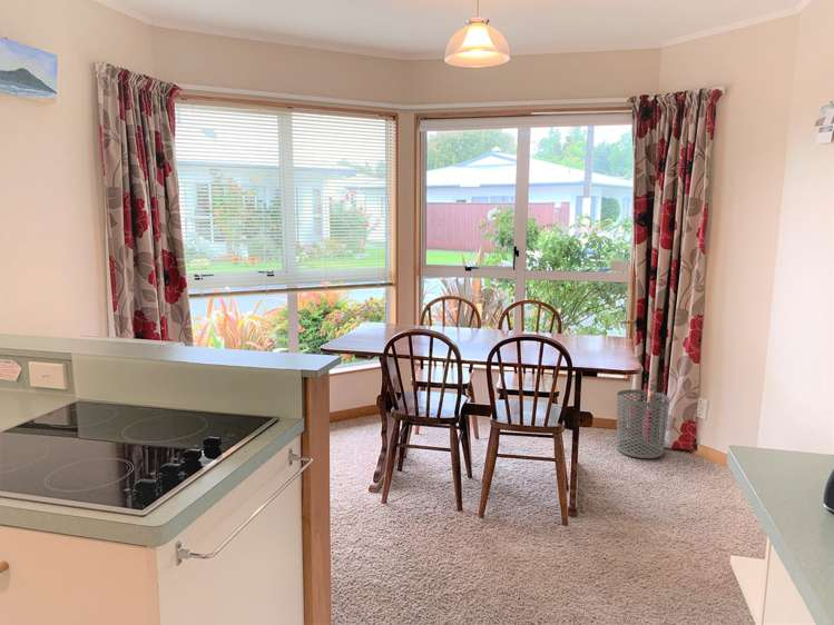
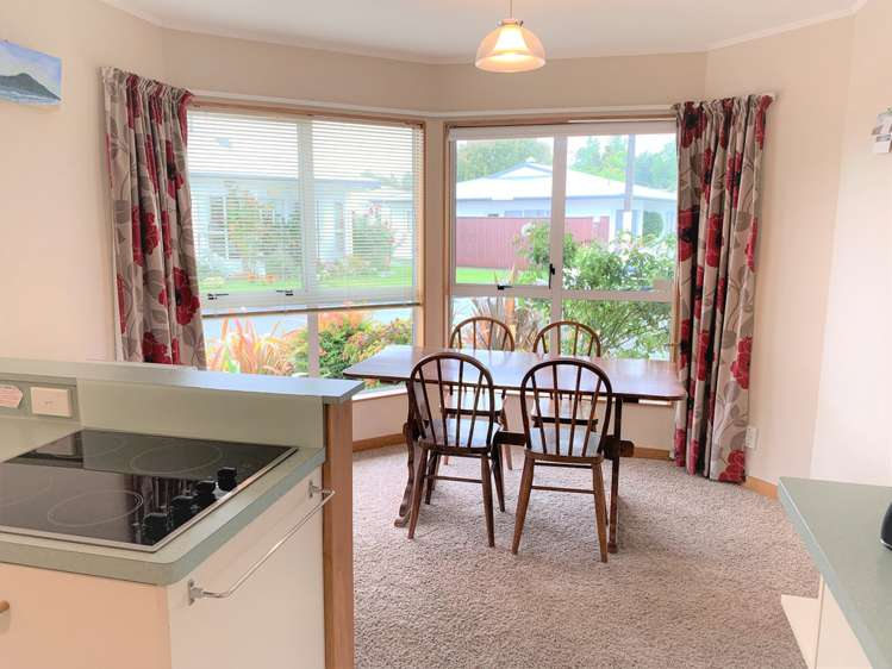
- waste bin [616,388,670,459]
